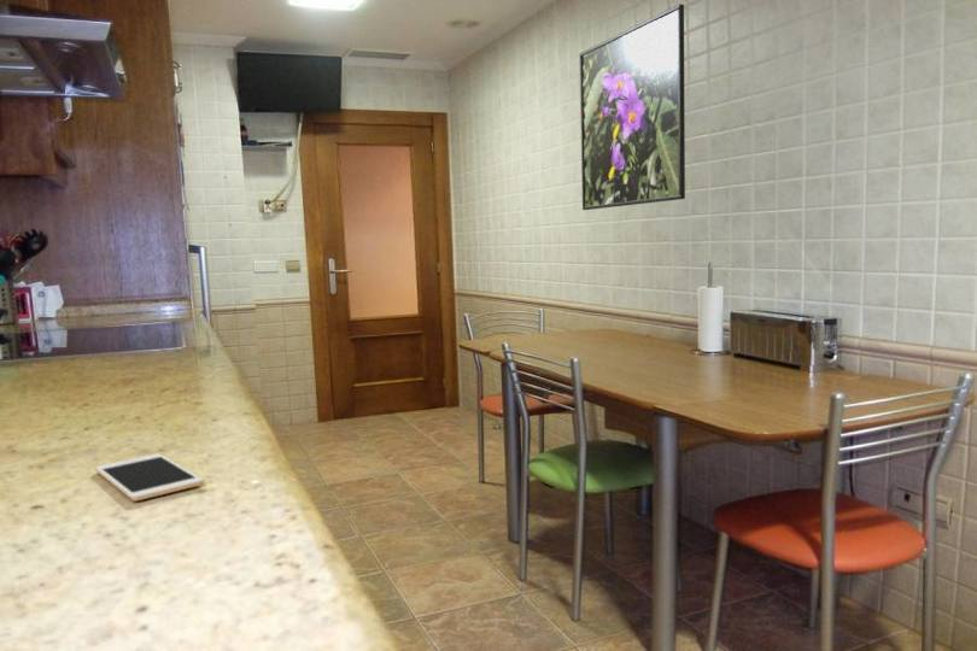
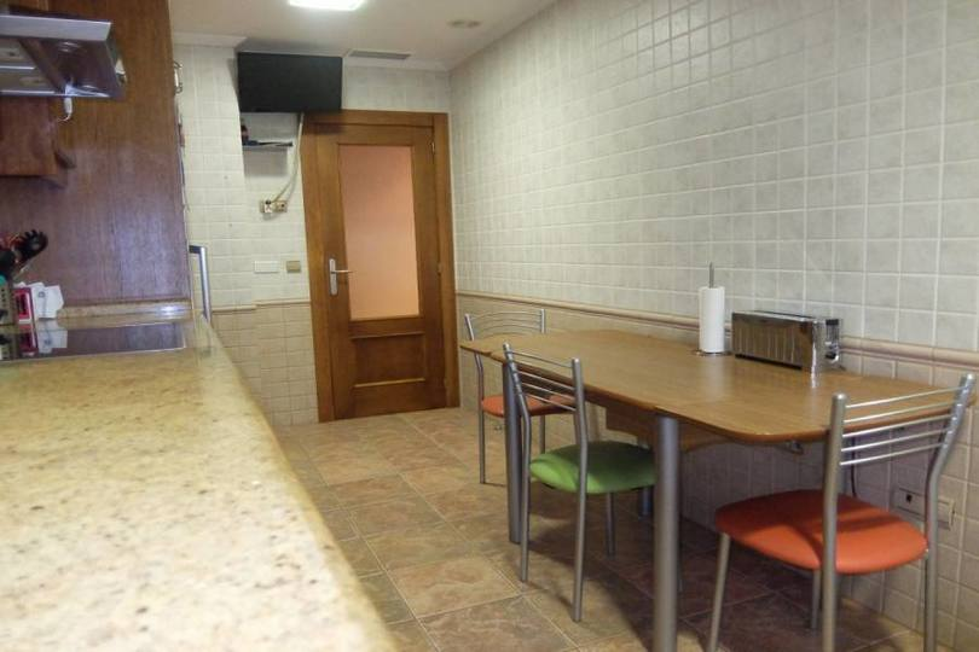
- cell phone [94,452,205,503]
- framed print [578,4,686,211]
